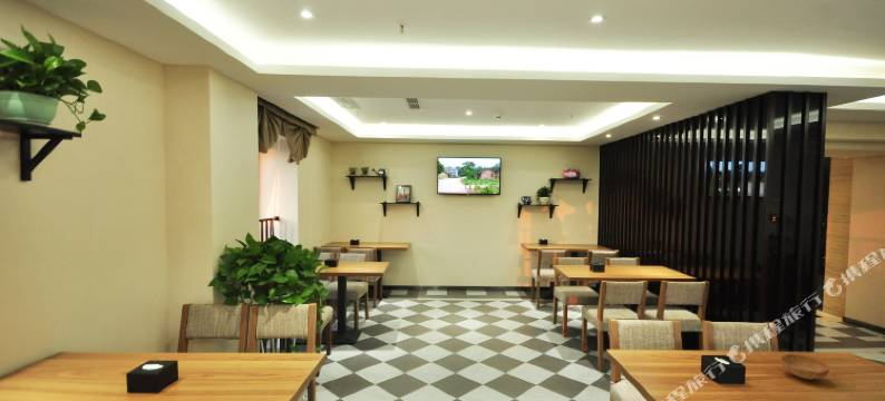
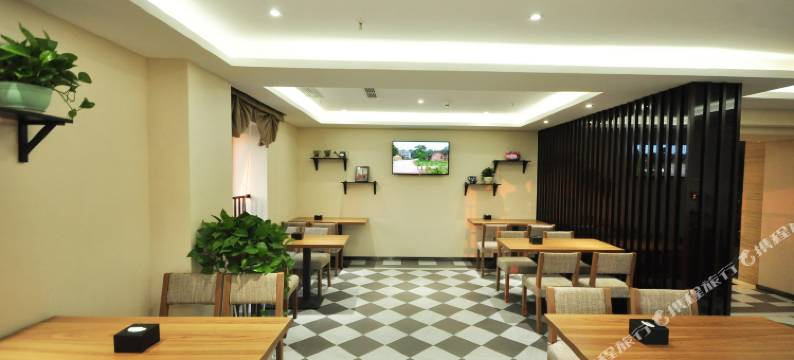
- bowl [779,353,830,381]
